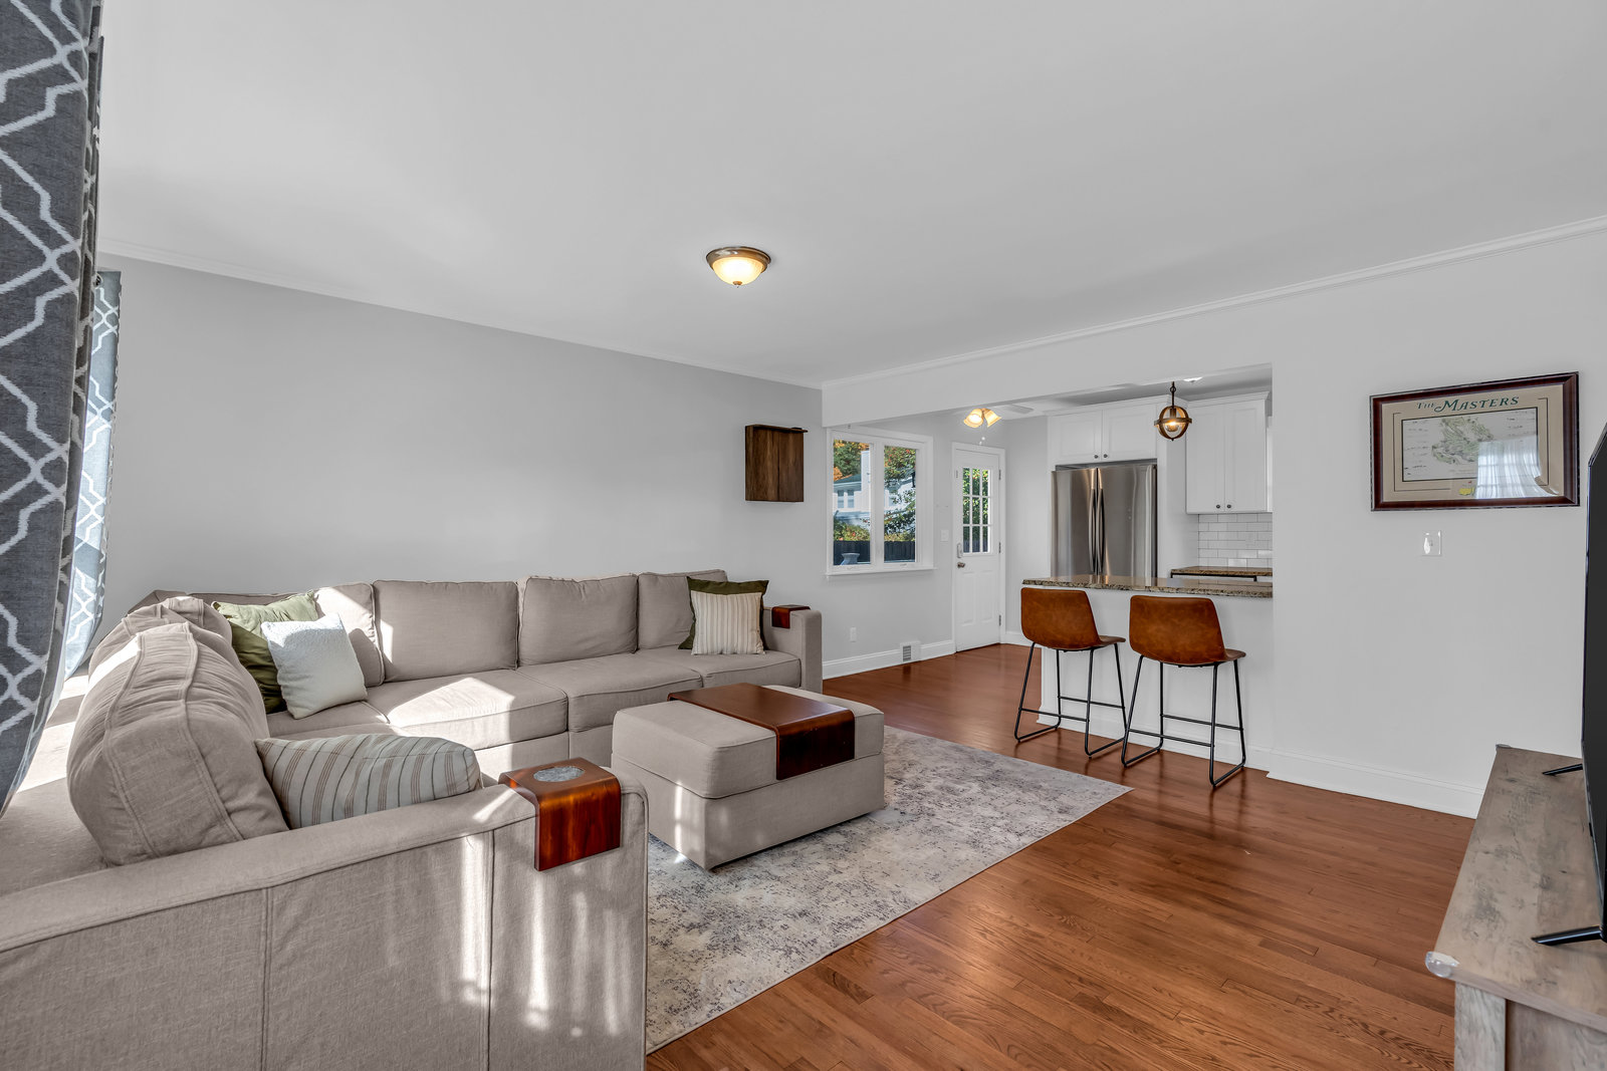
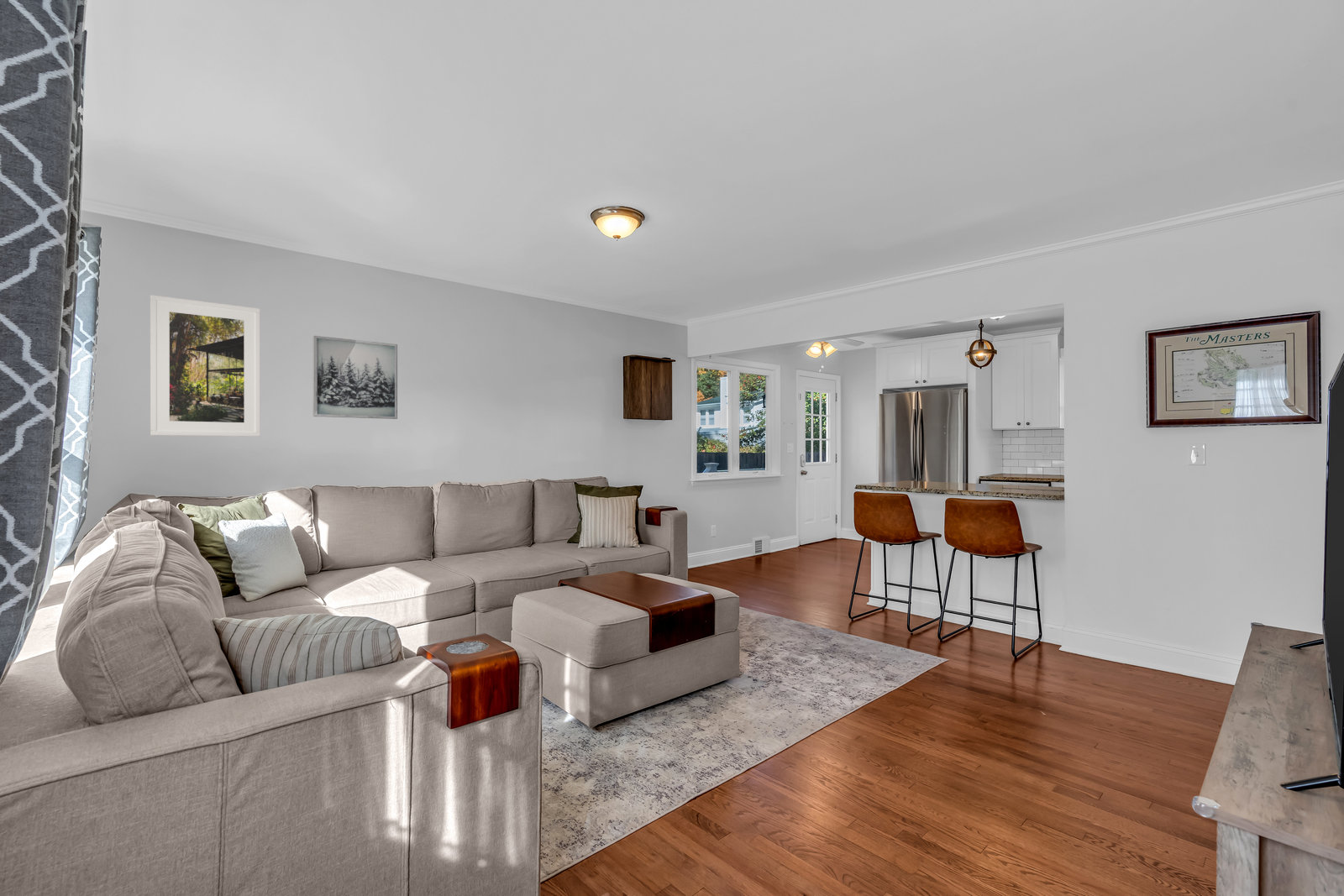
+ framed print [150,294,261,438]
+ wall art [312,335,398,420]
